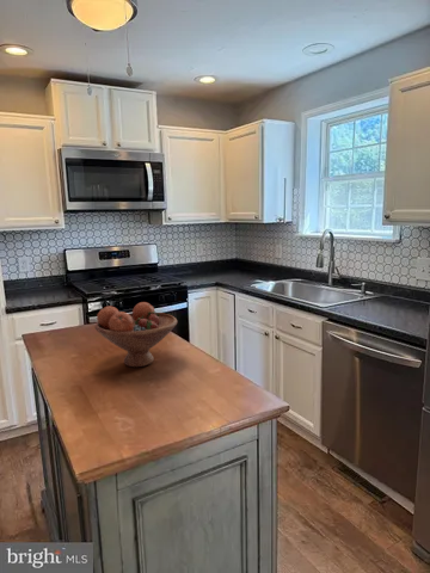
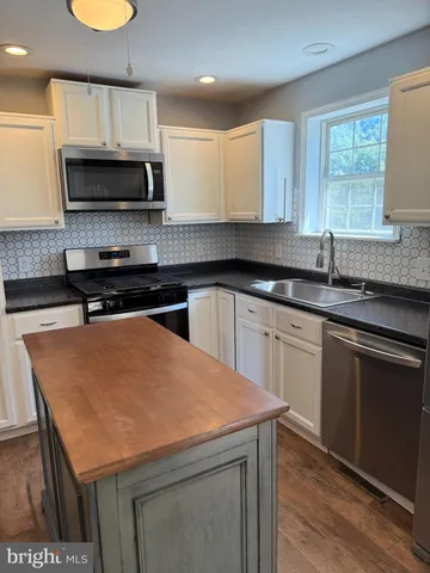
- fruit bowl [94,301,178,368]
